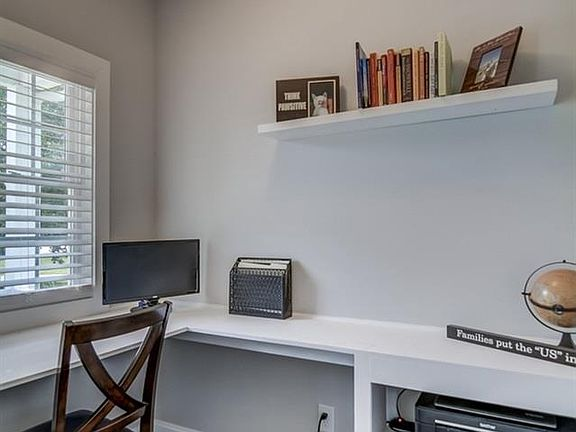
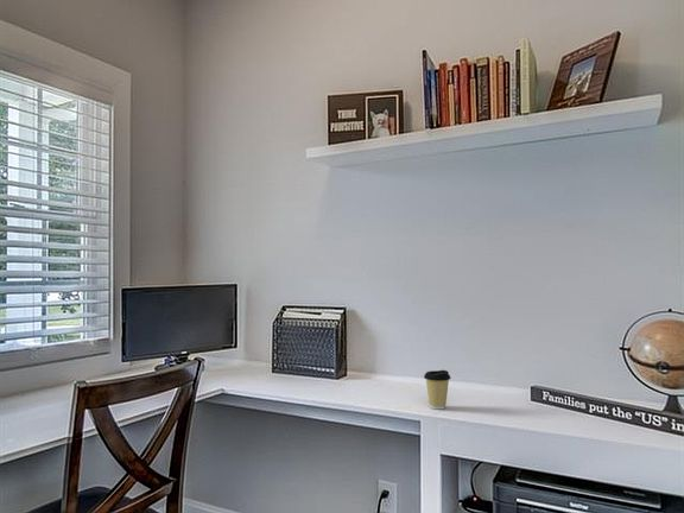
+ coffee cup [423,369,452,411]
